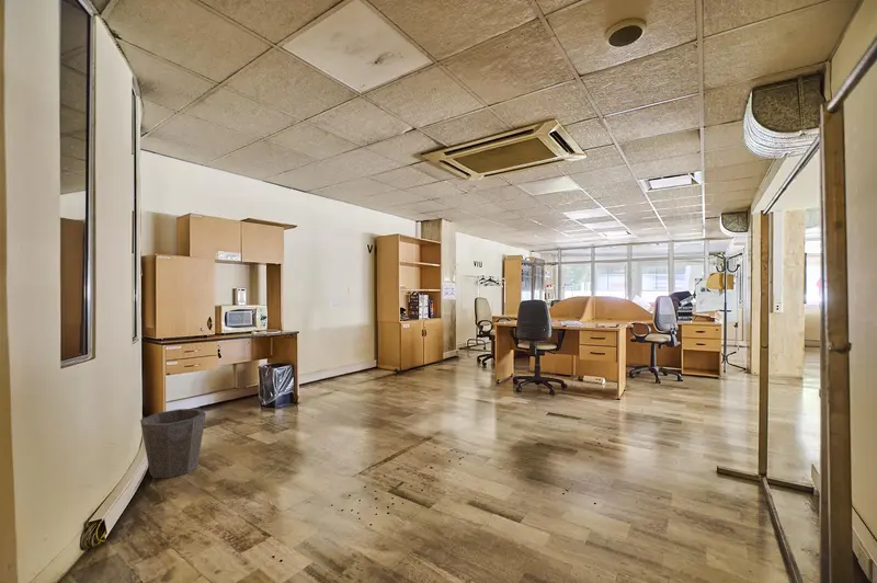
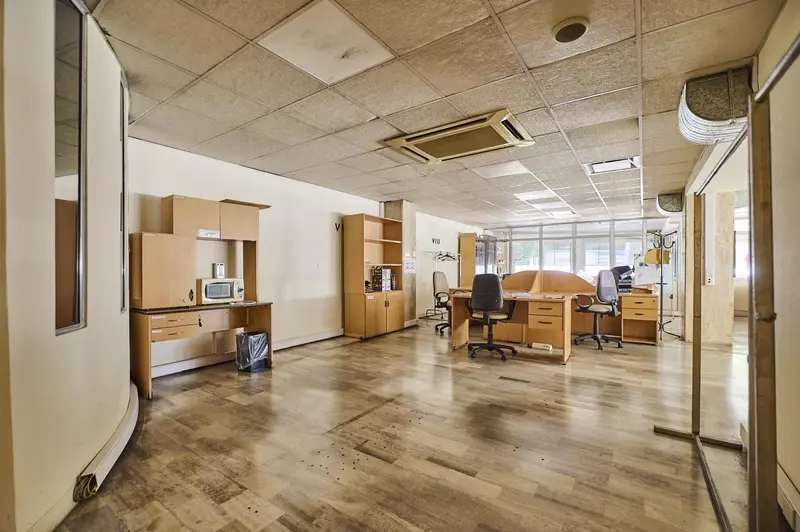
- waste bin [139,408,207,479]
